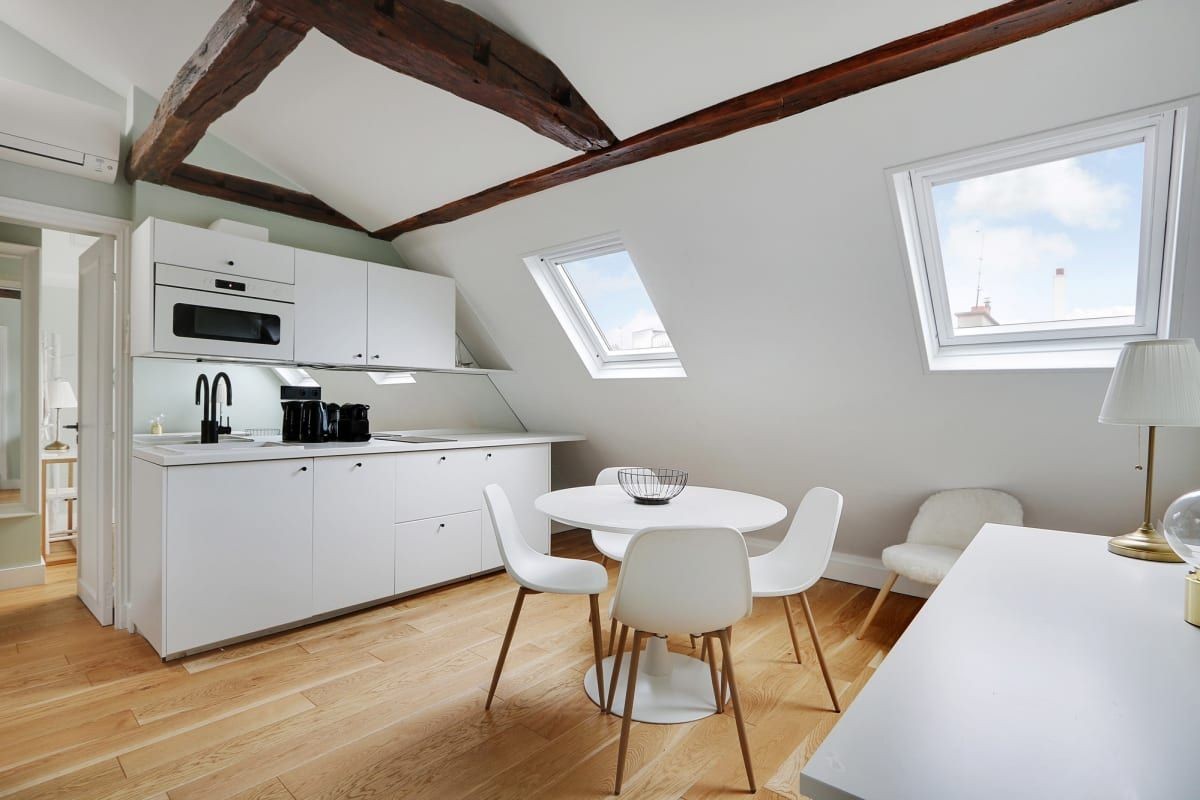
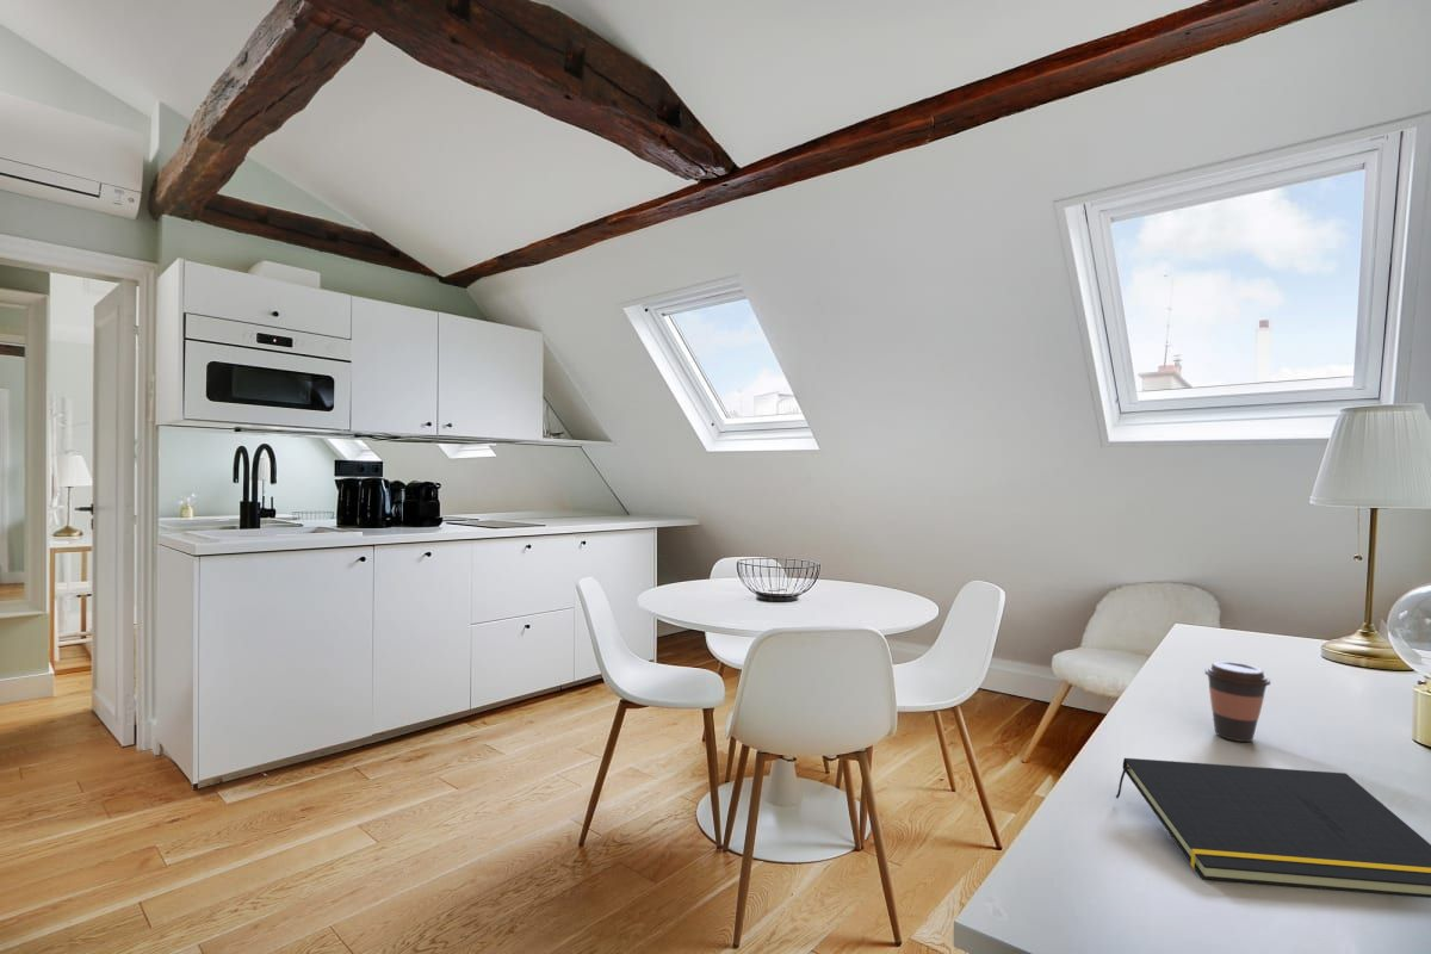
+ notepad [1115,757,1431,899]
+ coffee cup [1203,661,1272,743]
